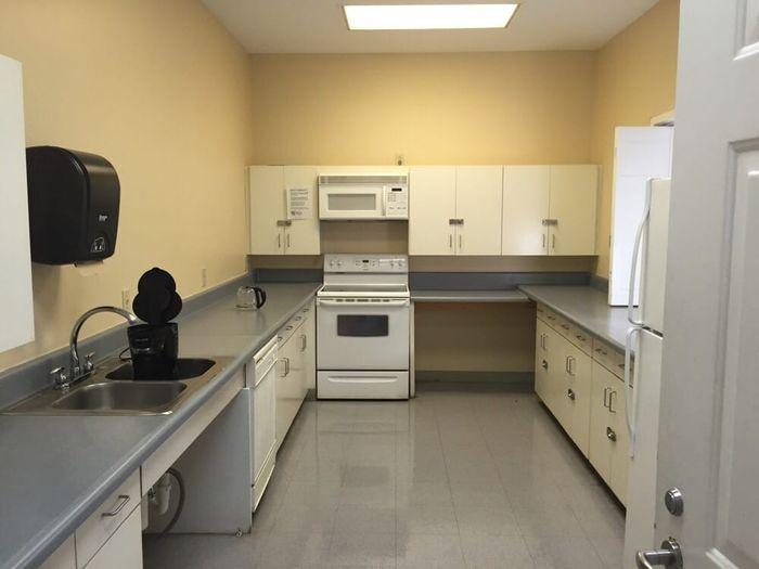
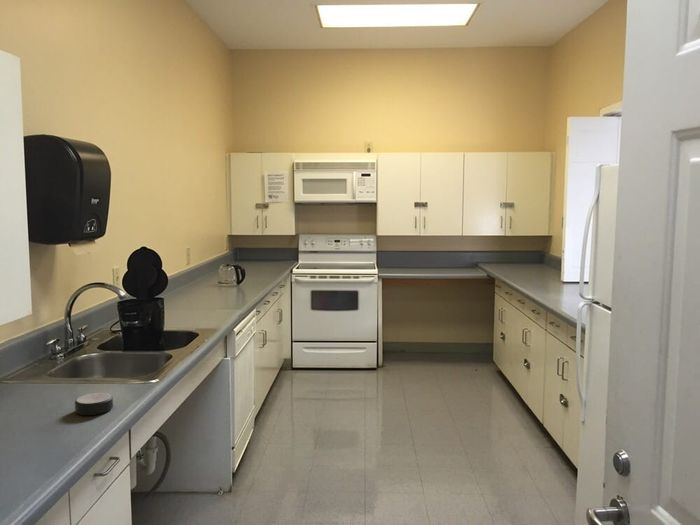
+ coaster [74,392,114,416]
